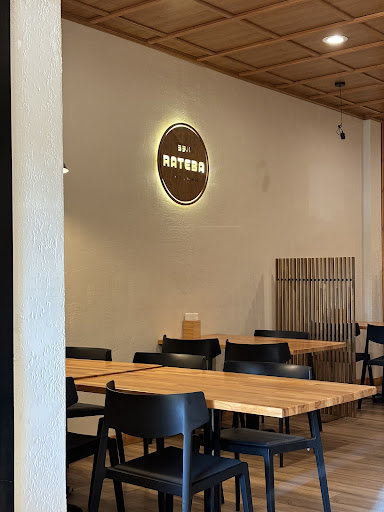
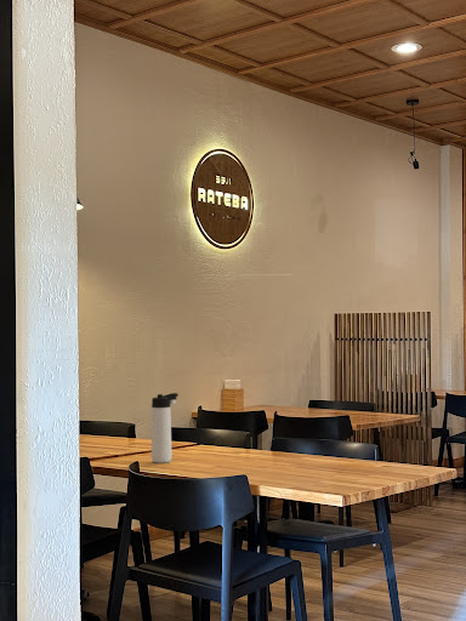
+ thermos bottle [150,392,180,465]
